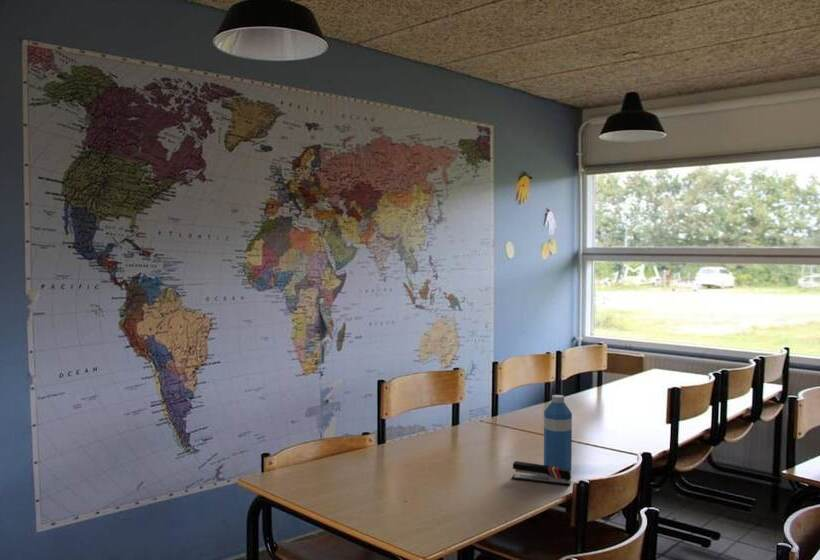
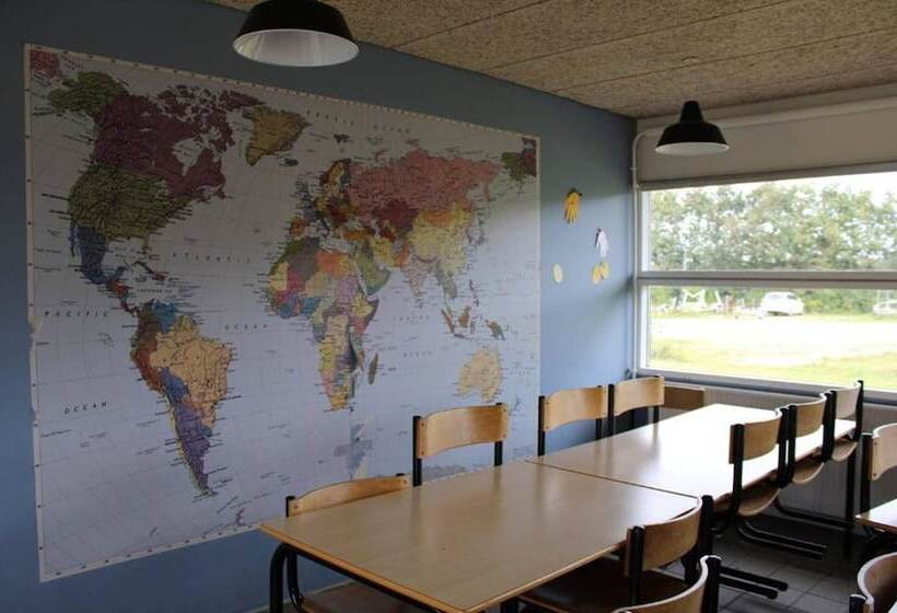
- water bottle [543,394,573,472]
- stapler [511,460,572,486]
